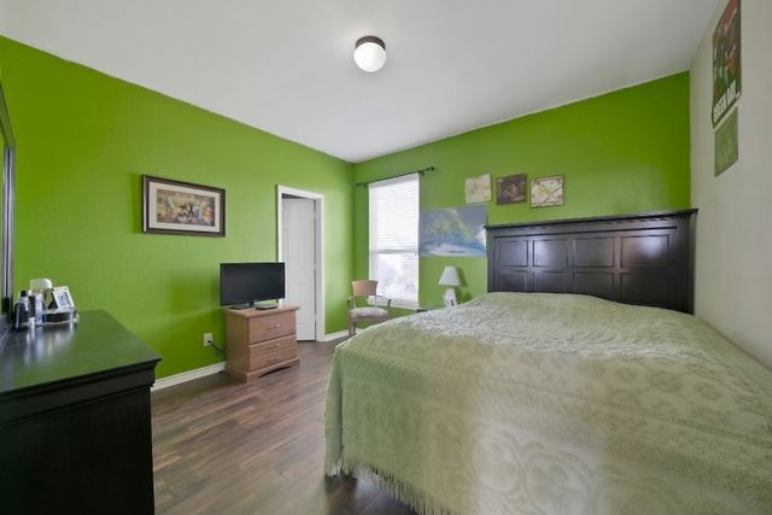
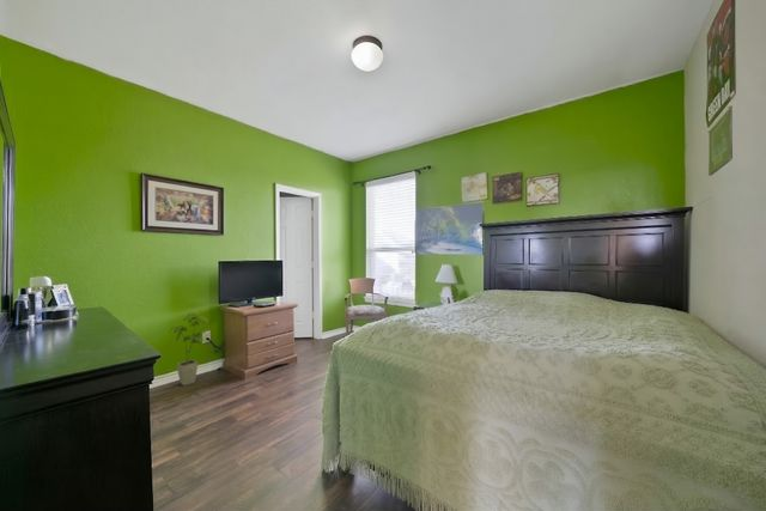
+ house plant [168,312,211,387]
